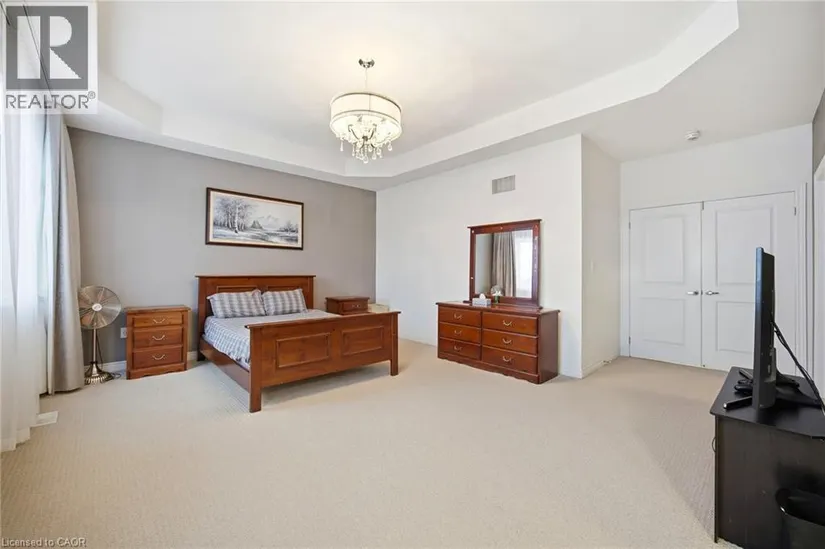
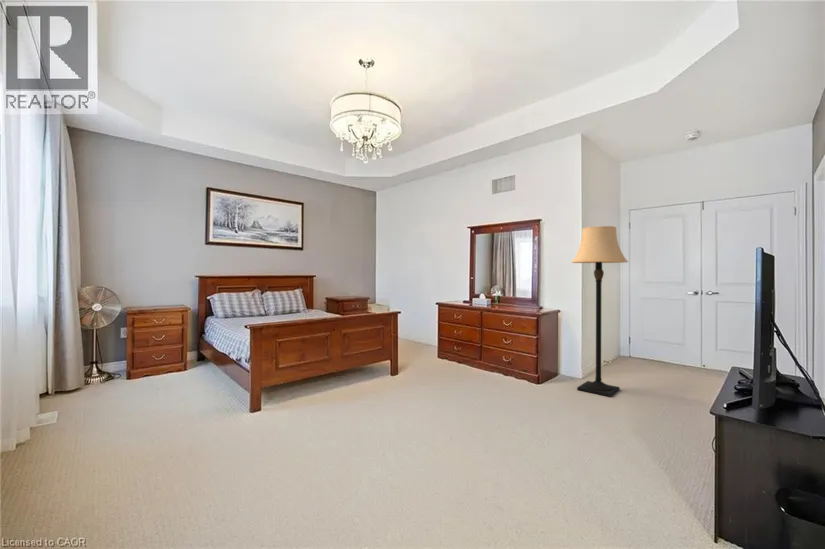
+ lamp [570,225,630,398]
